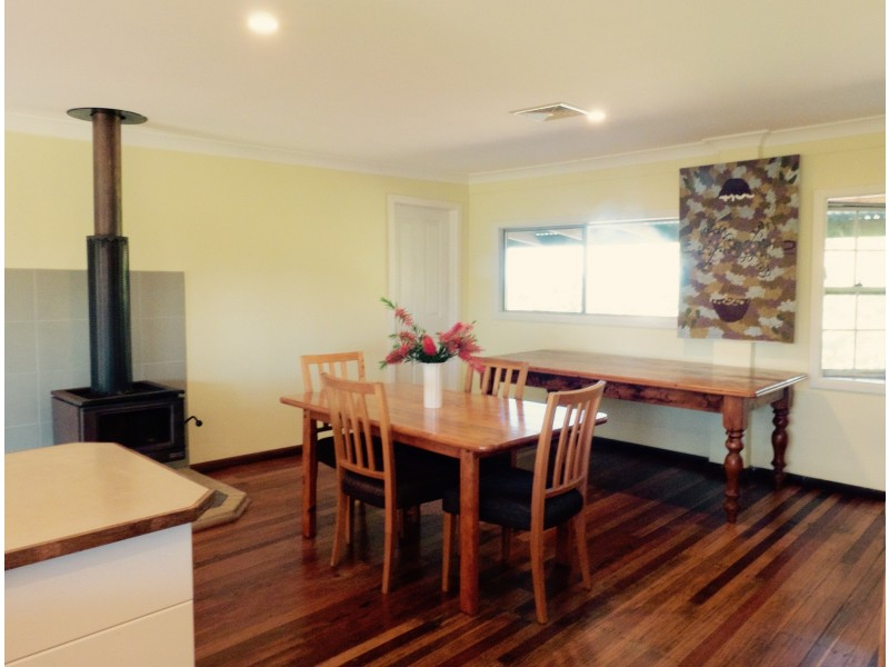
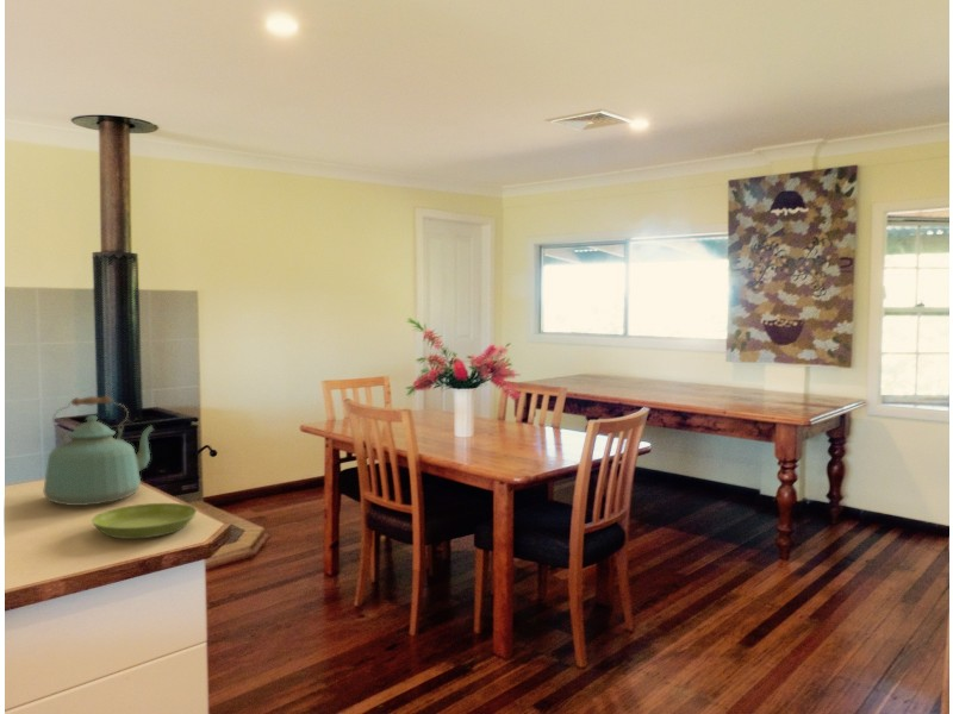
+ kettle [42,395,156,507]
+ saucer [91,502,198,540]
